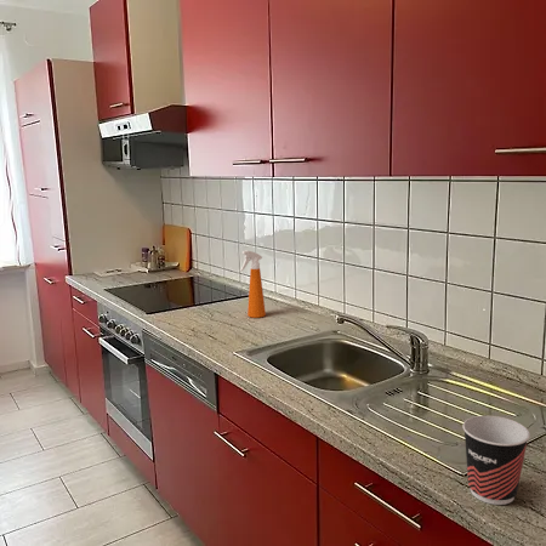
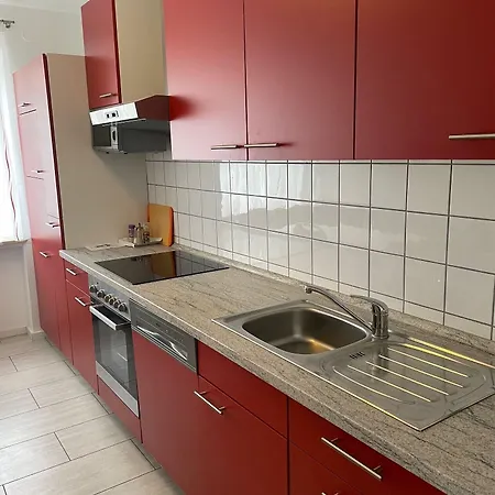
- spray bottle [239,249,267,319]
- cup [461,415,531,506]
